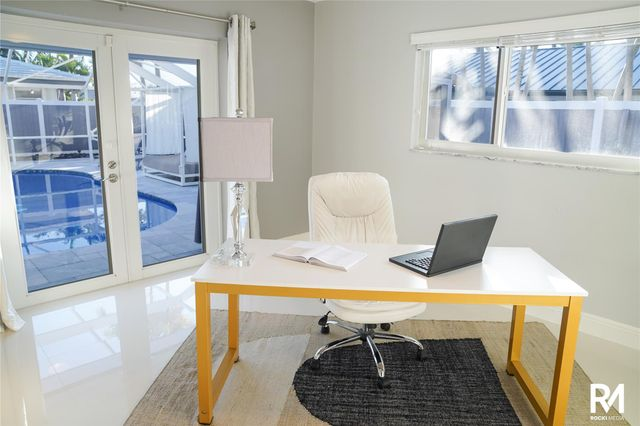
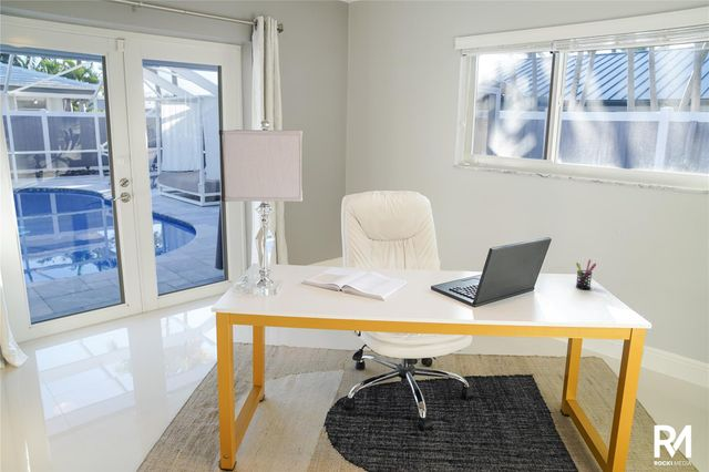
+ pen holder [575,258,597,290]
